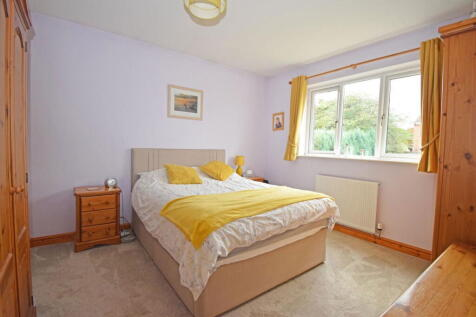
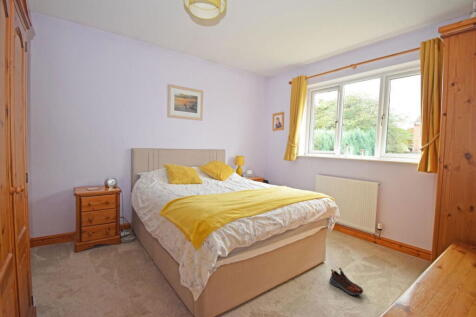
+ shoe [329,267,364,296]
